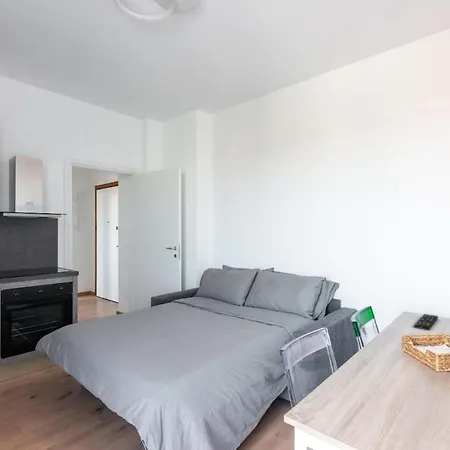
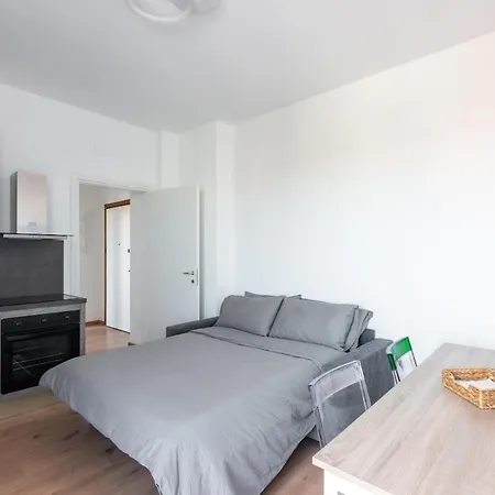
- remote control [413,313,439,331]
